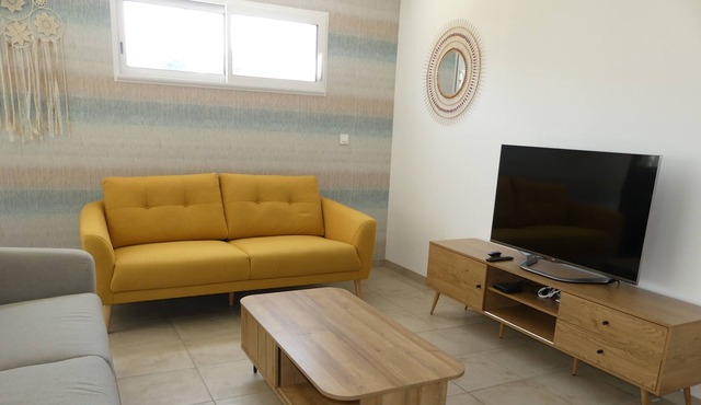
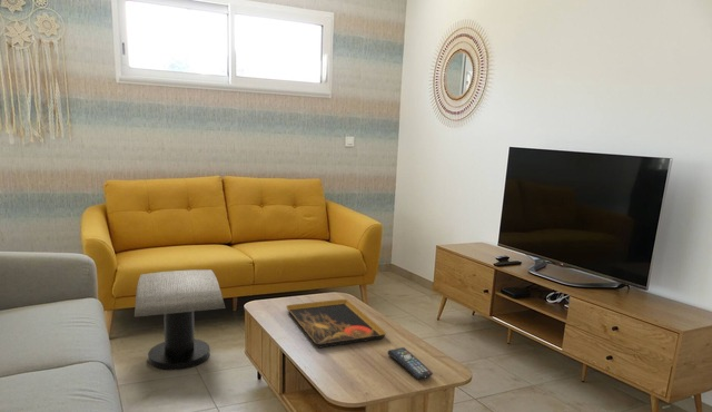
+ decorative tray [285,298,387,350]
+ remote control [387,346,434,381]
+ stool [134,268,226,371]
